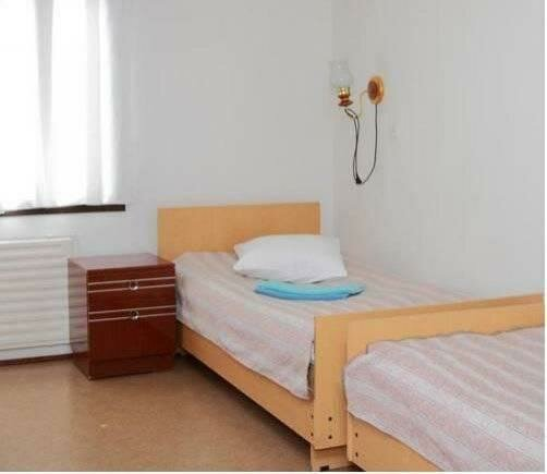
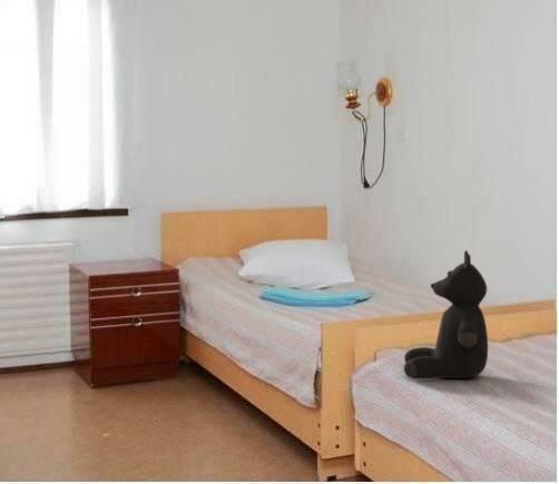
+ teddy bear [403,249,489,381]
